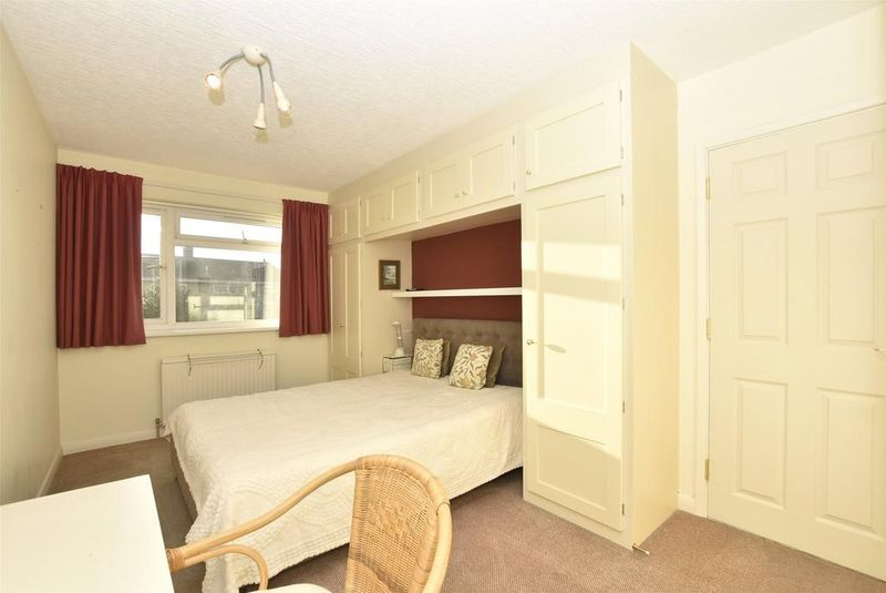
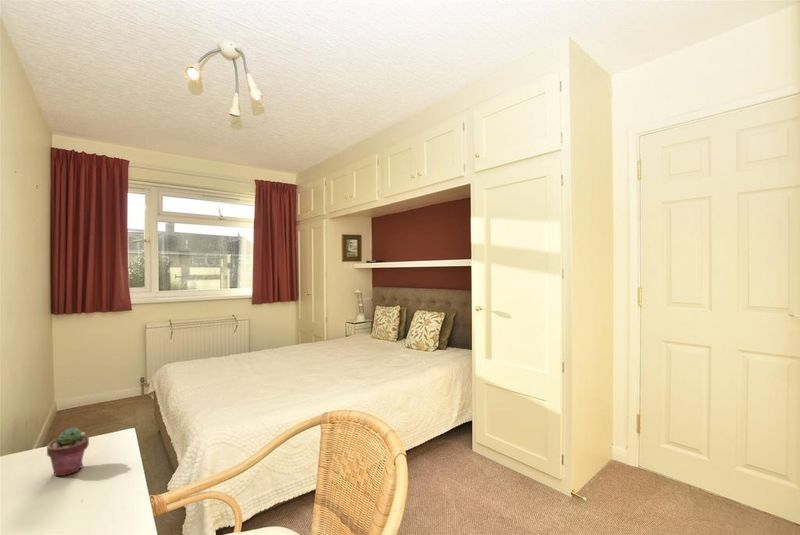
+ potted succulent [46,426,90,477]
